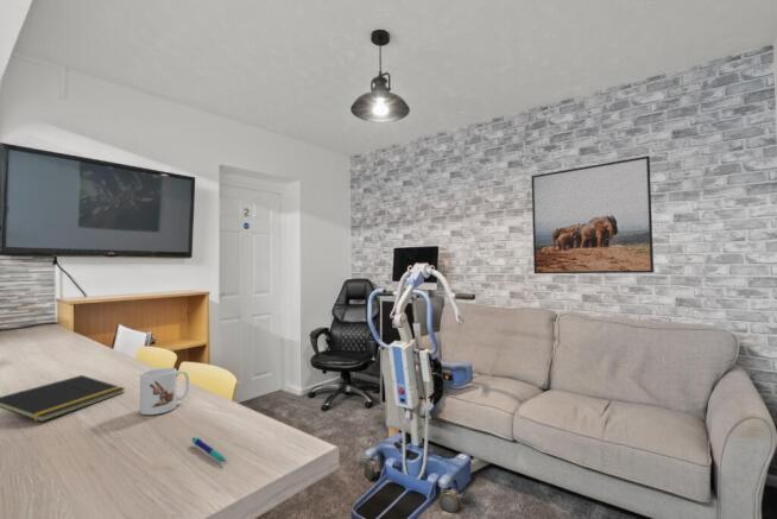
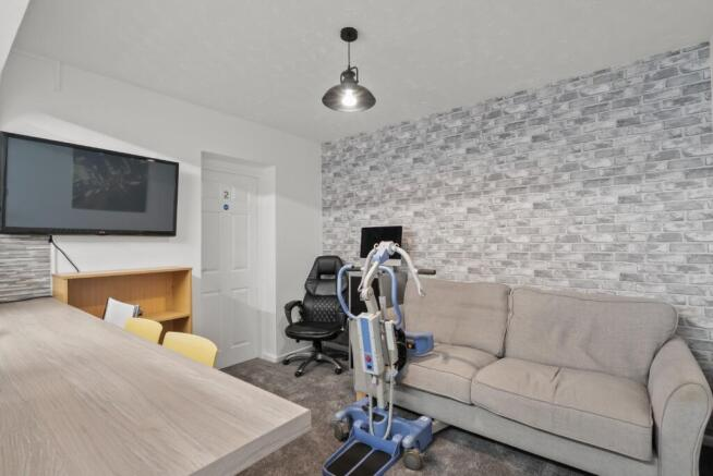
- mug [139,367,190,416]
- notepad [0,374,126,423]
- pen [190,436,227,463]
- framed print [531,154,655,274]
